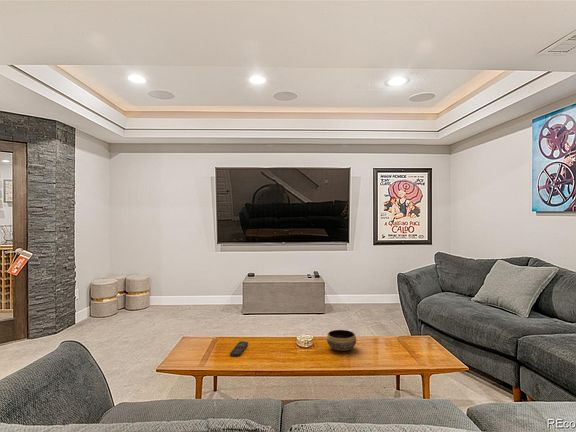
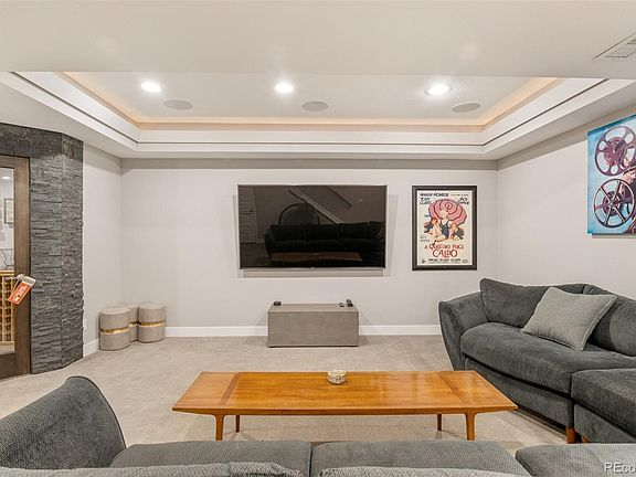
- bowl [326,329,357,352]
- remote control [229,340,249,358]
